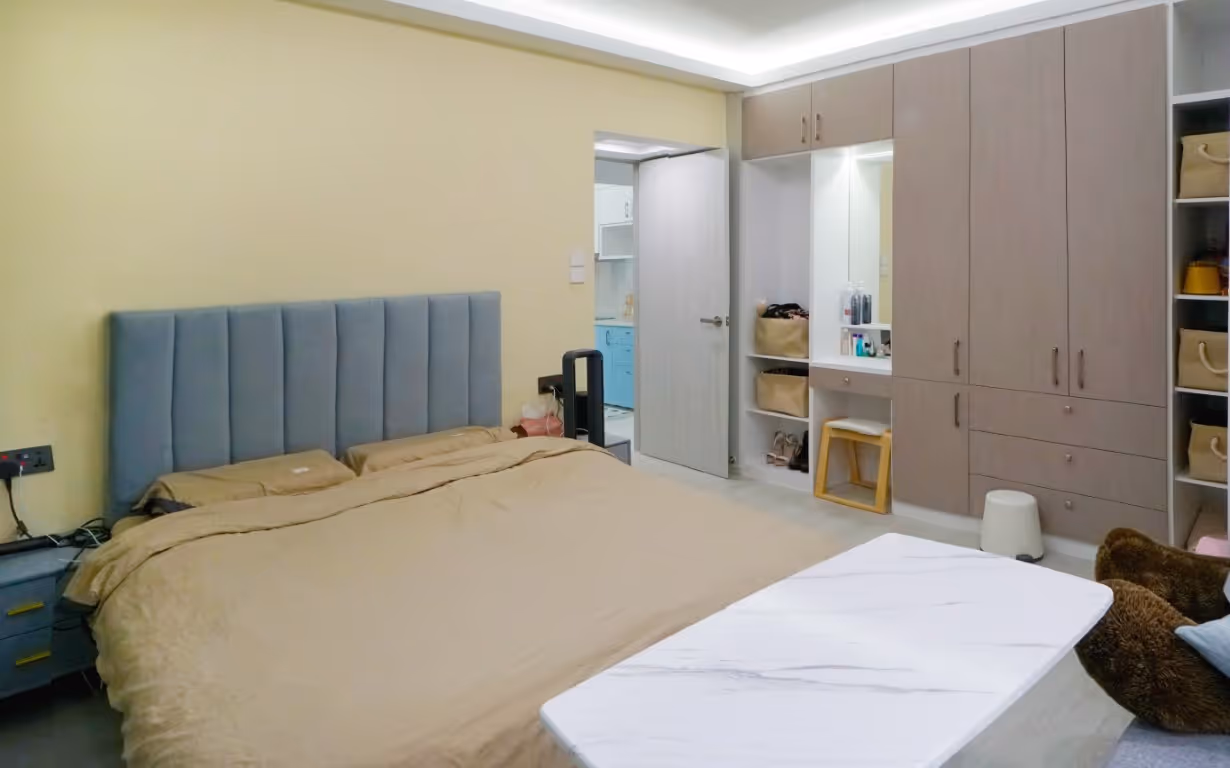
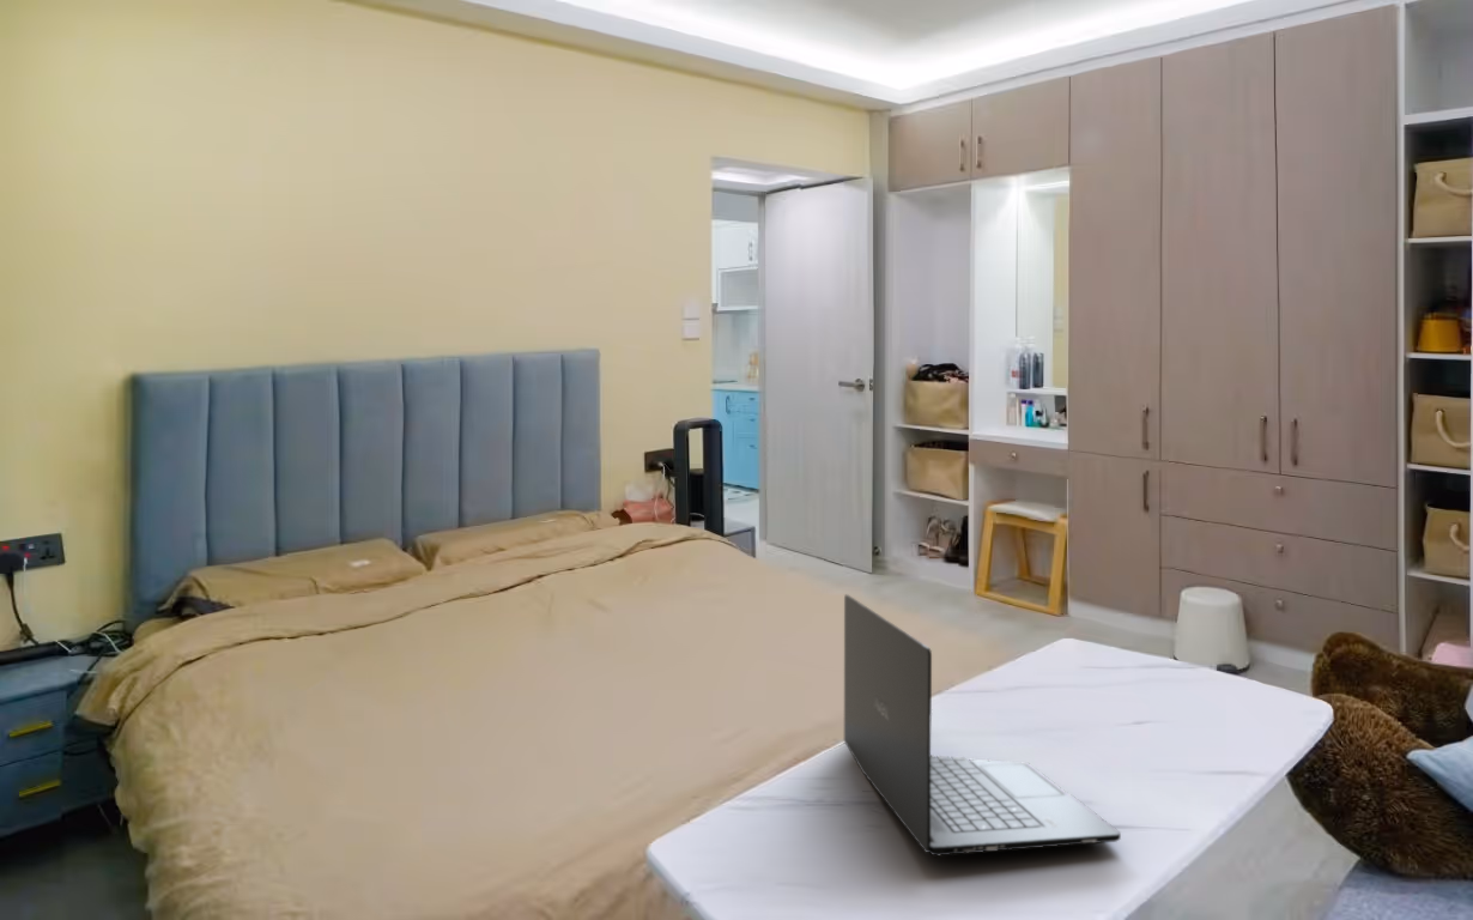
+ laptop [843,593,1122,858]
